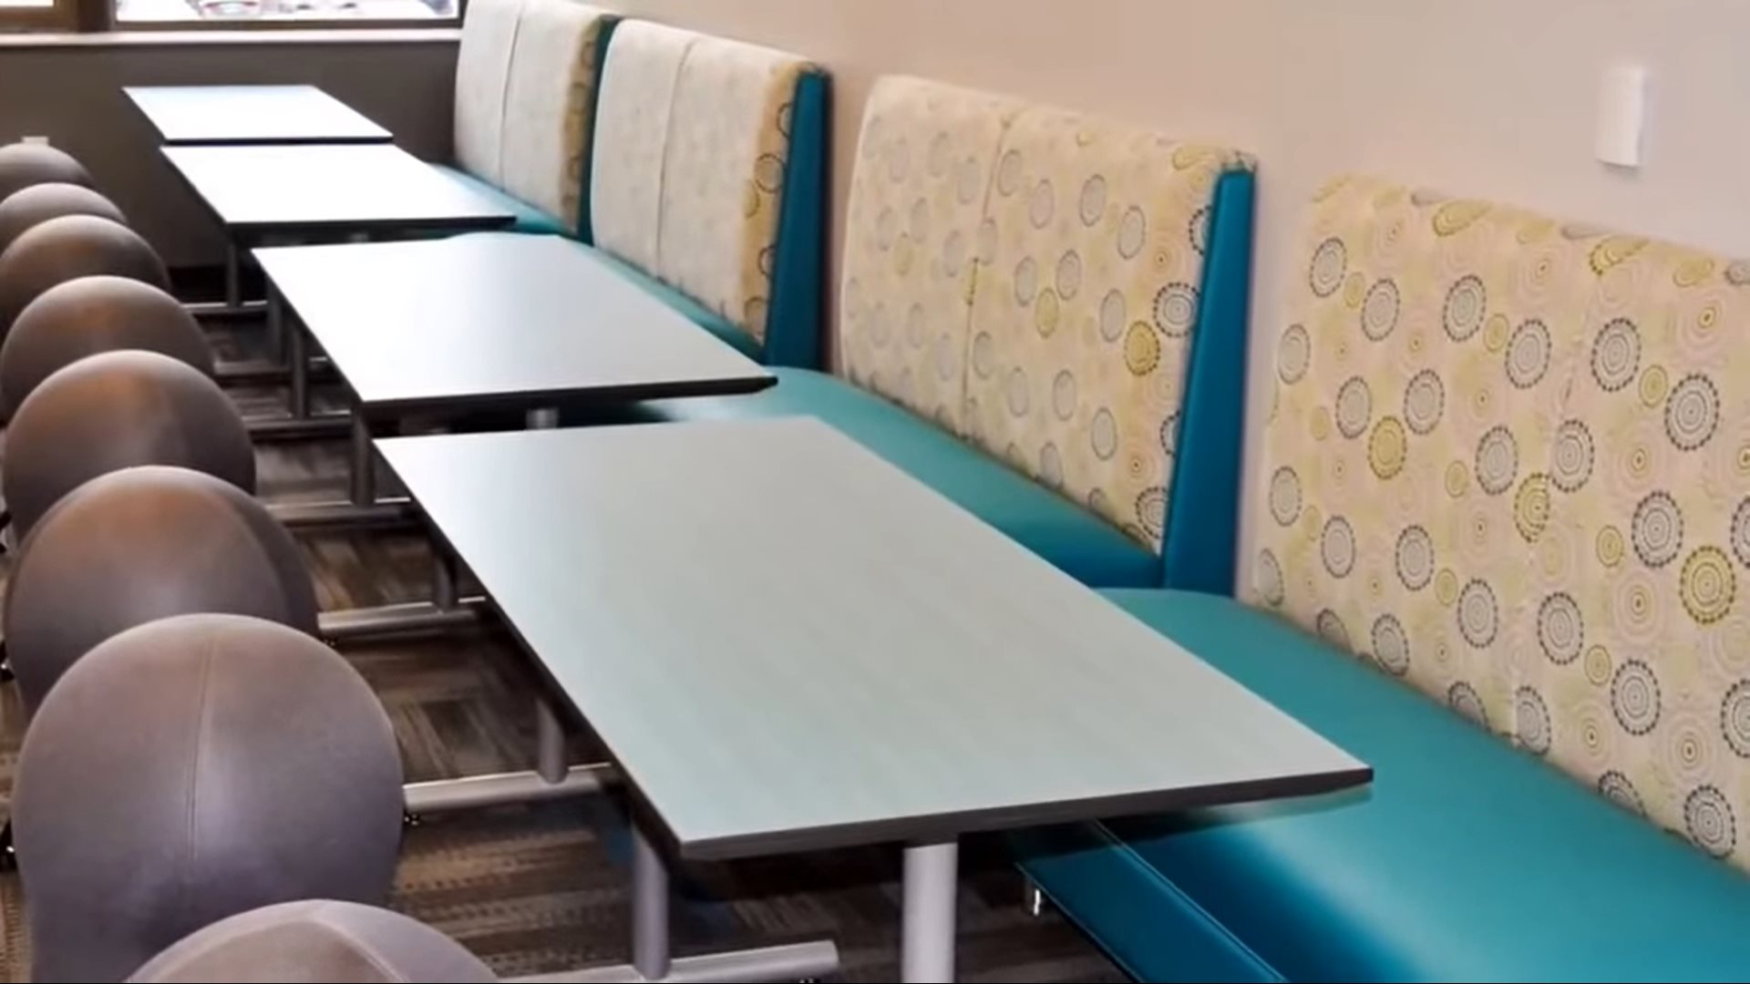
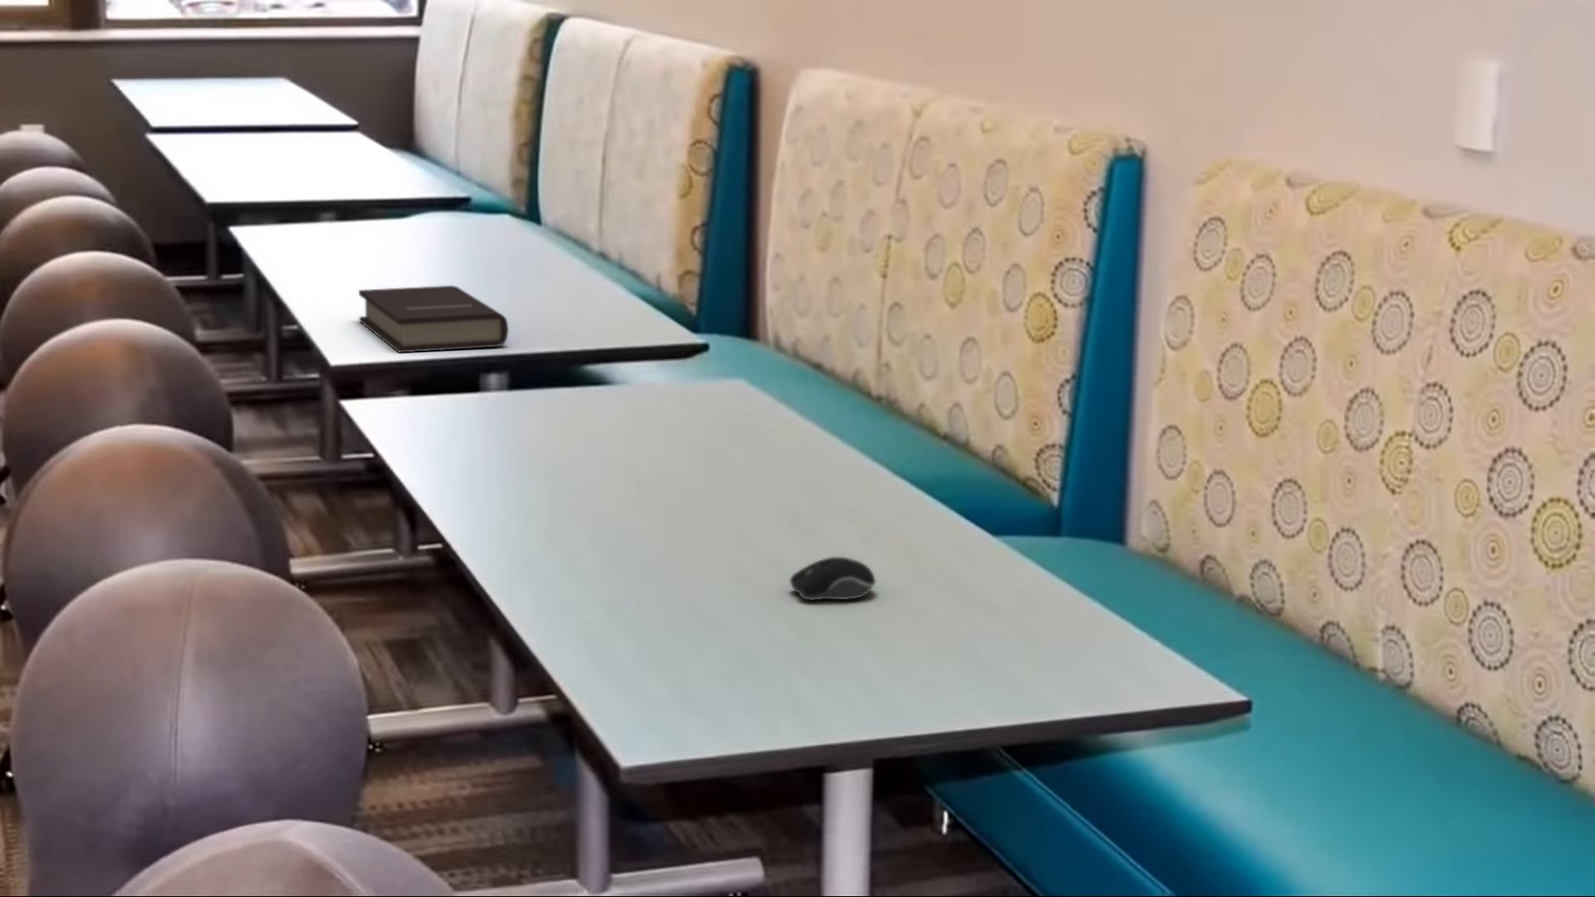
+ computer mouse [789,556,876,601]
+ book [358,285,509,354]
